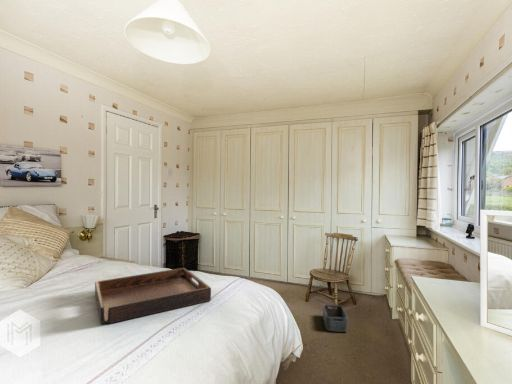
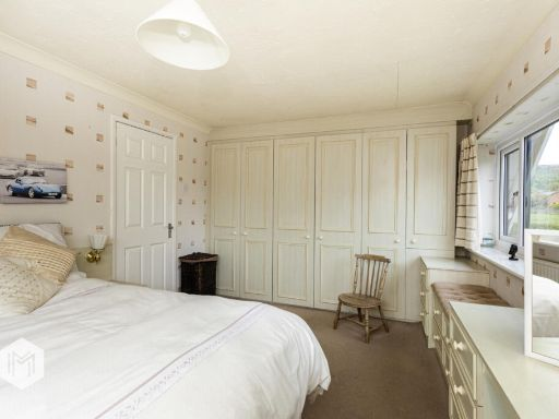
- storage bin [322,304,348,333]
- serving tray [94,267,212,325]
